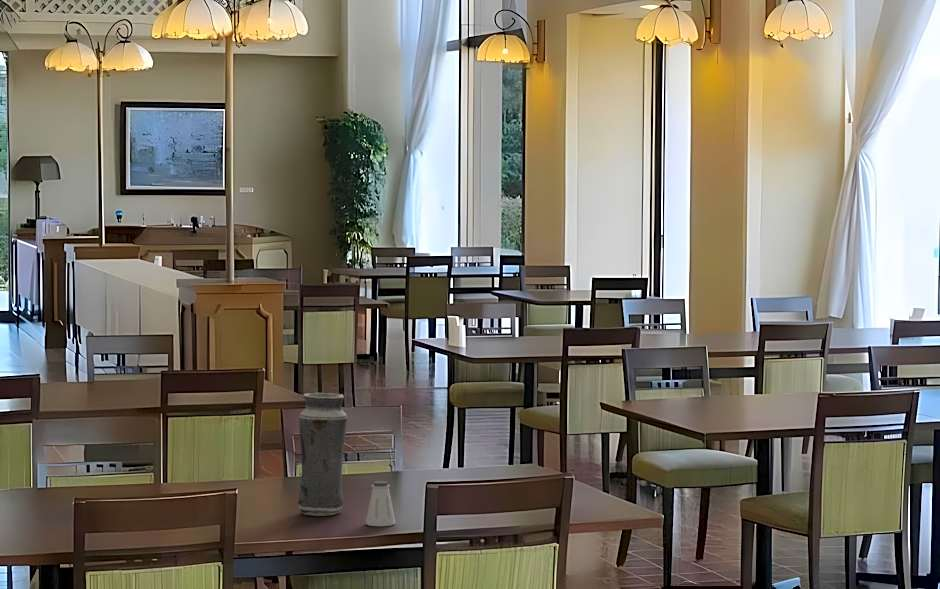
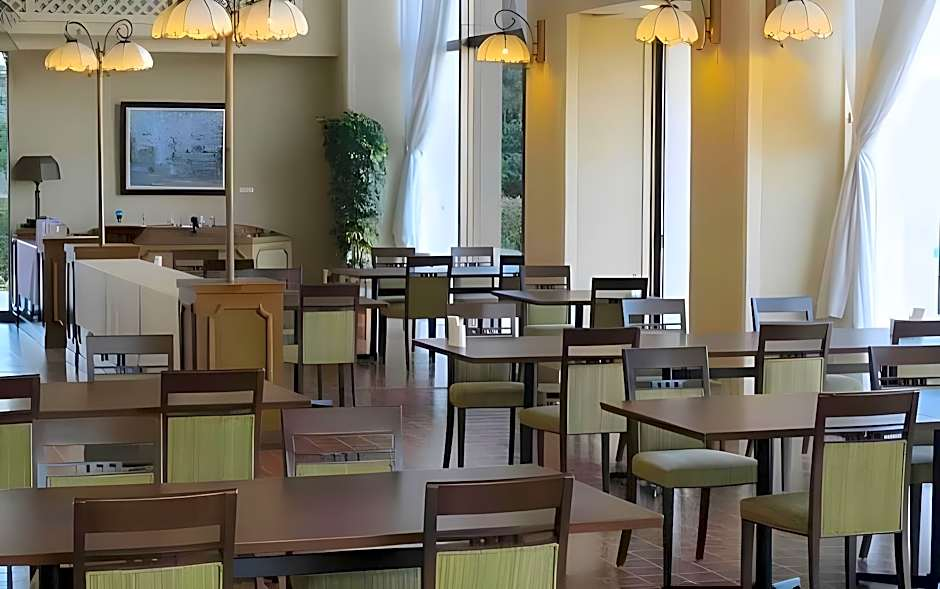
- saltshaker [365,480,396,527]
- vase [297,391,348,517]
